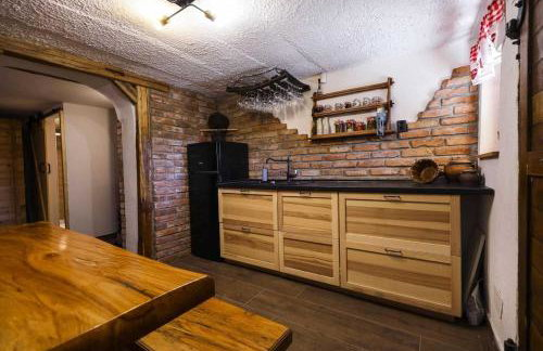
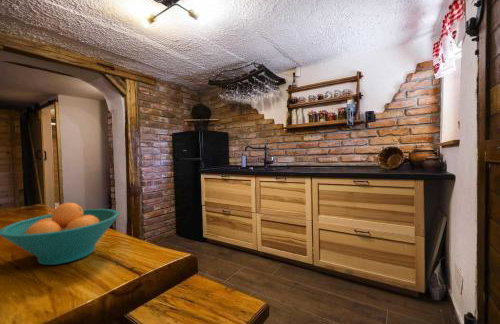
+ fruit bowl [0,201,121,266]
